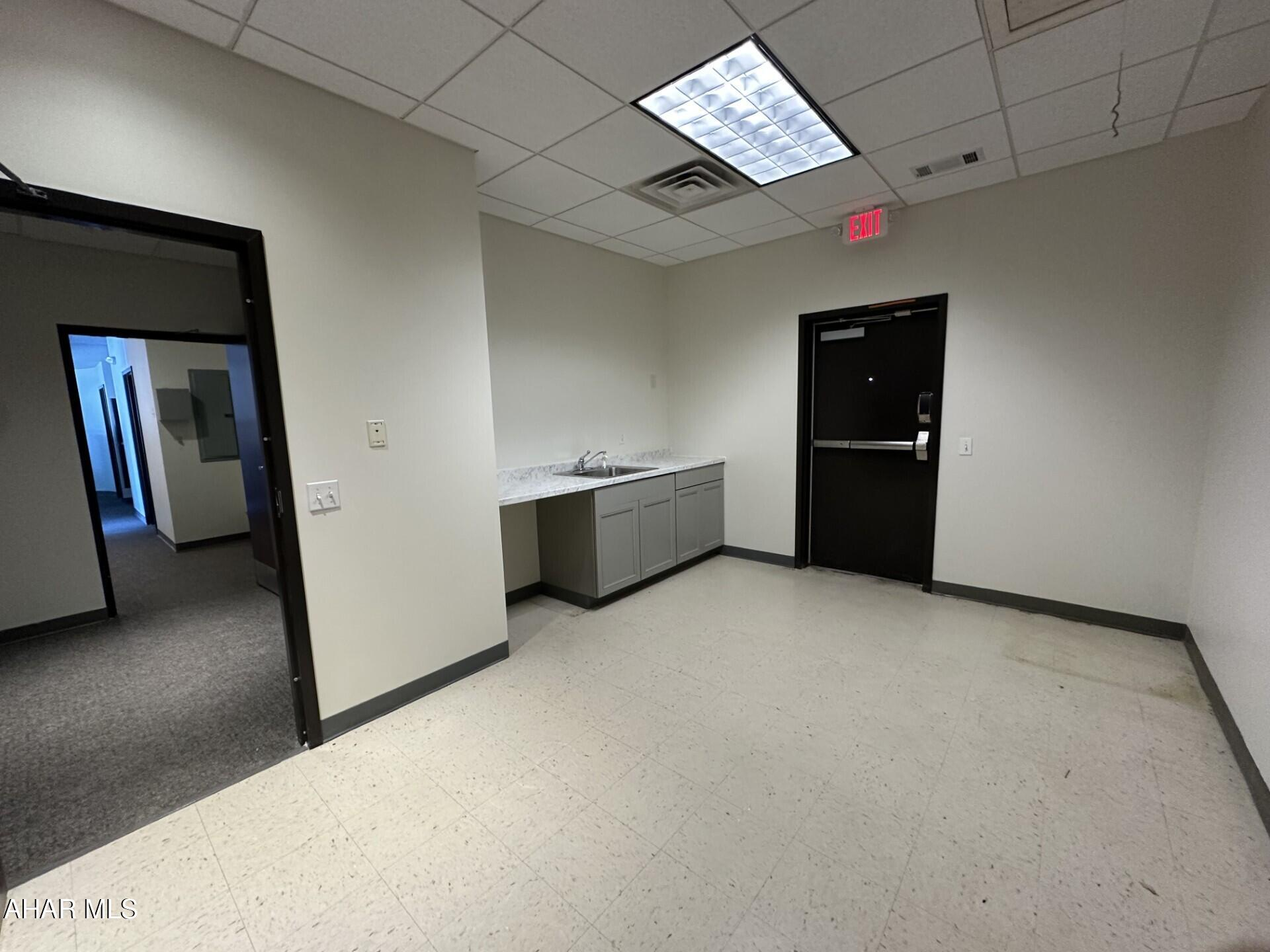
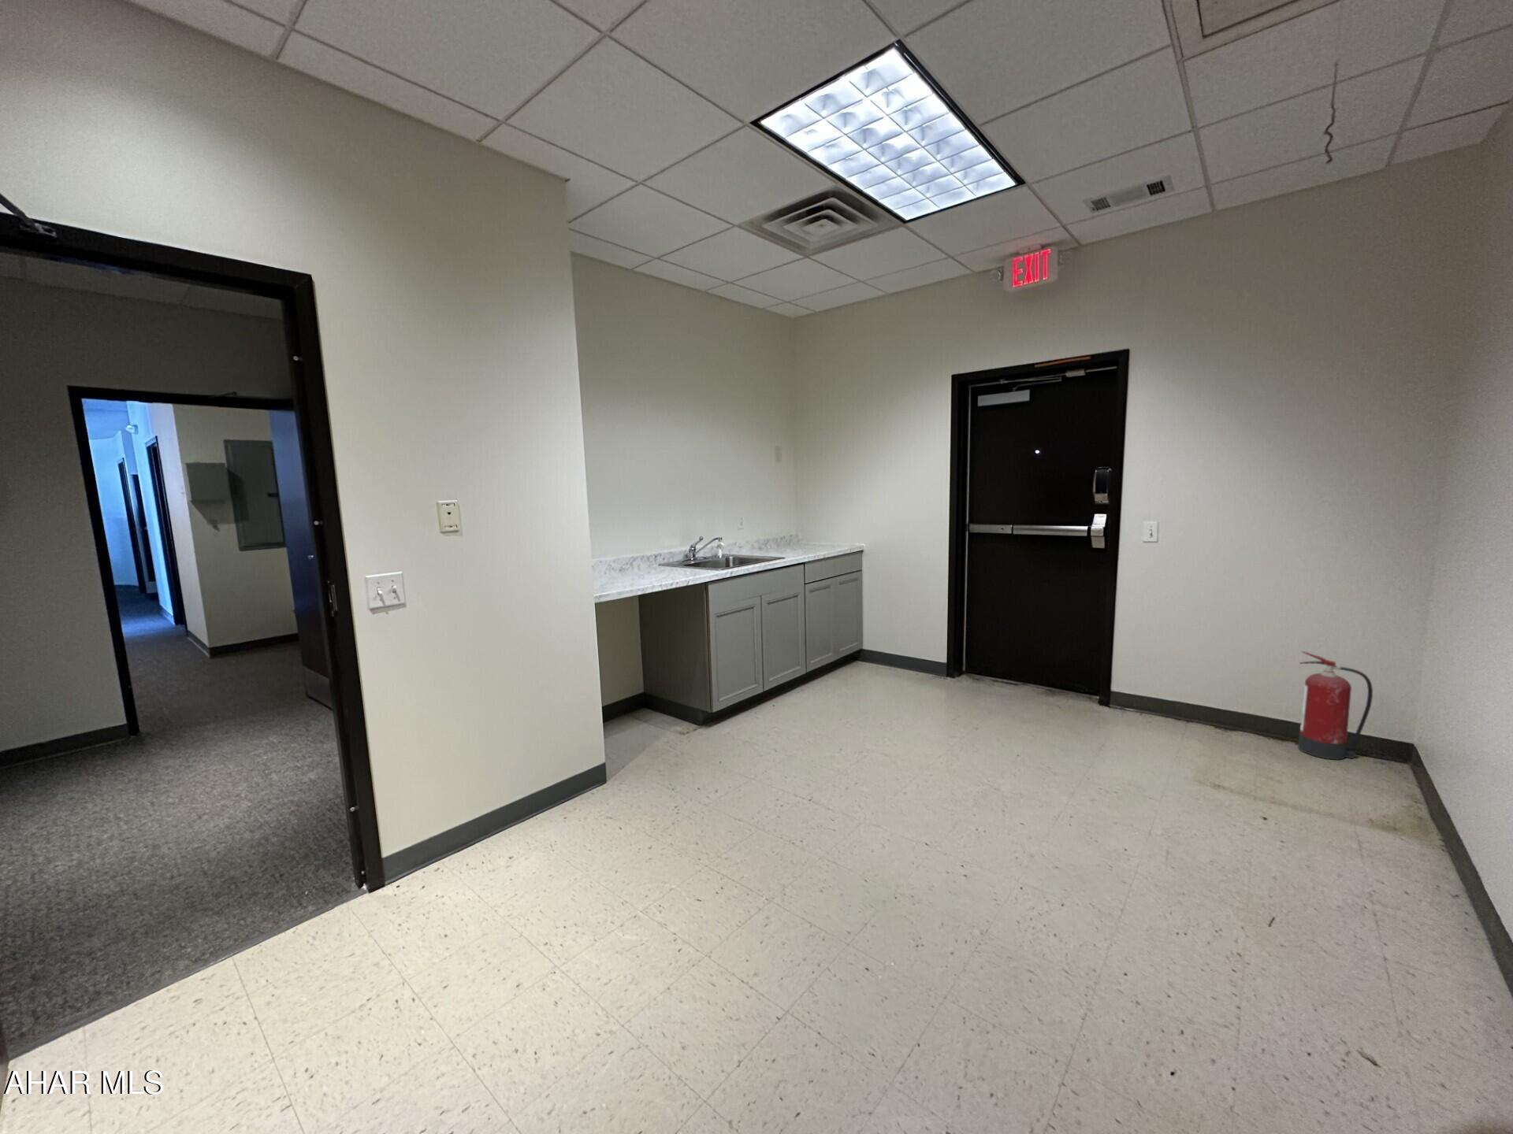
+ fire extinguisher [1297,650,1374,761]
